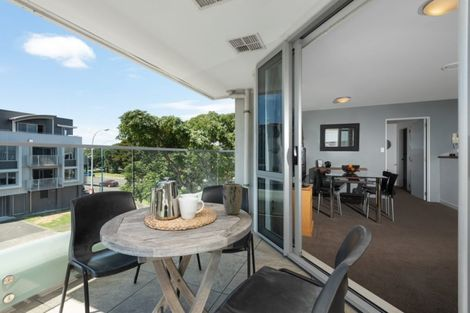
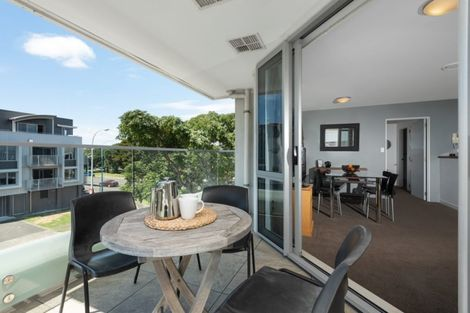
- plant pot [222,182,243,216]
